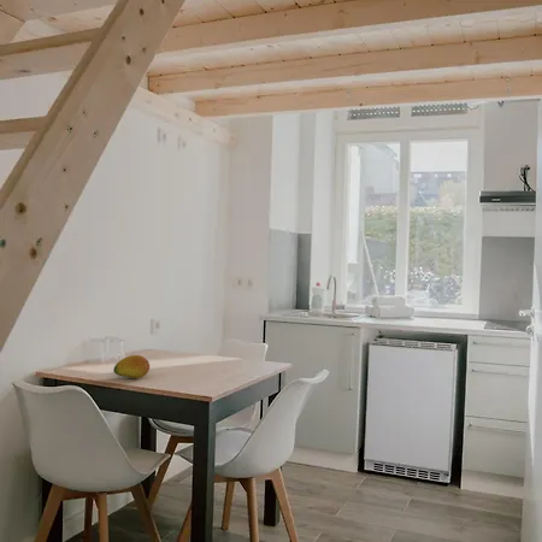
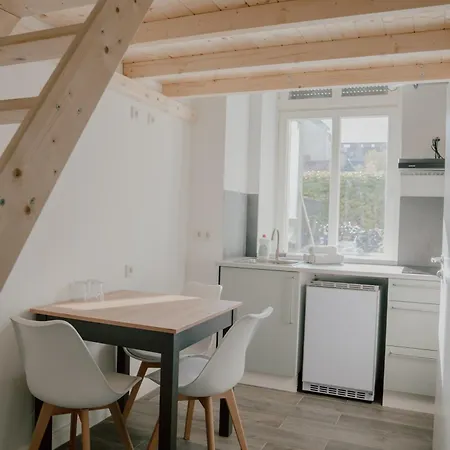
- fruit [112,354,151,379]
